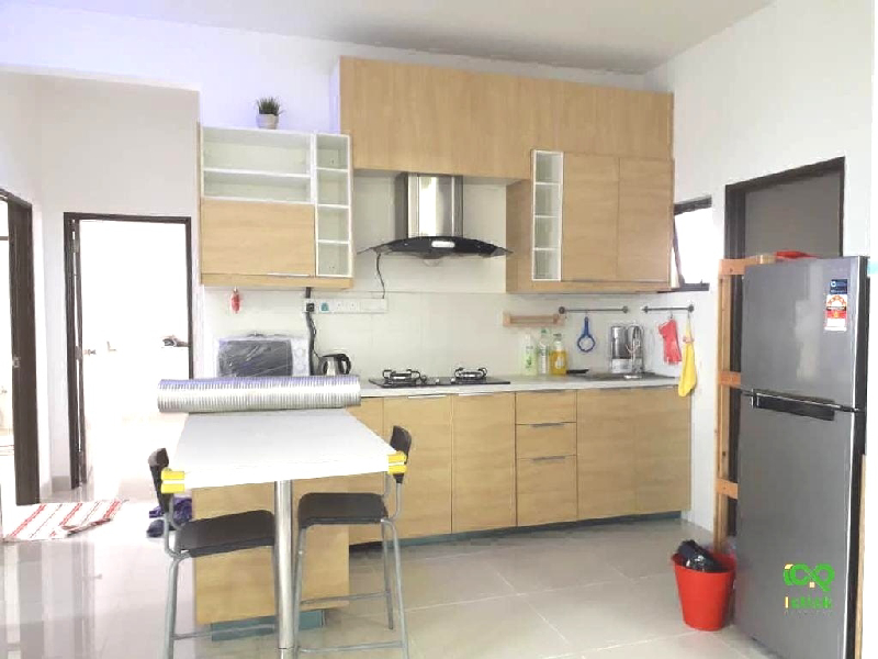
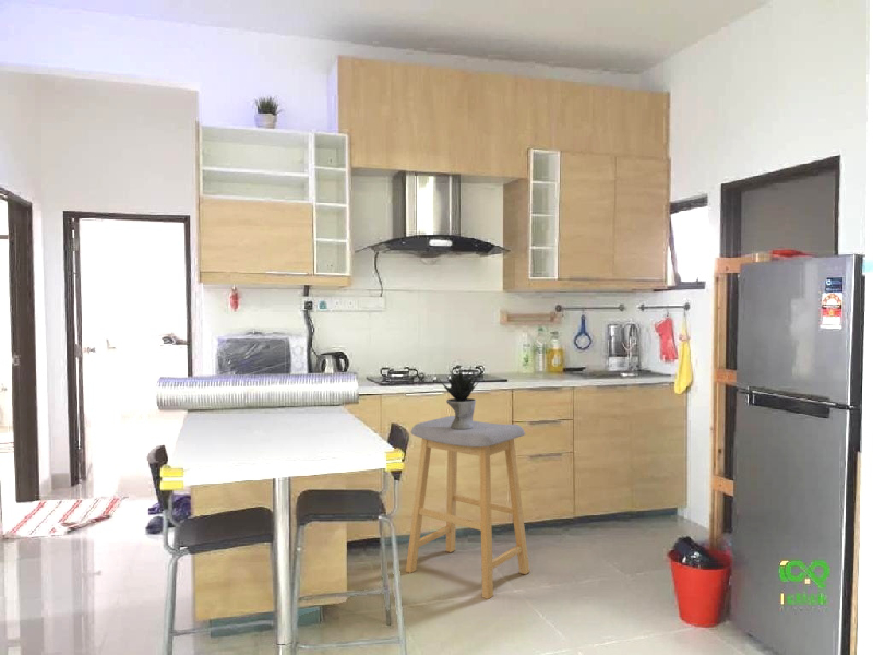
+ potted plant [438,365,480,429]
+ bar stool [405,415,530,600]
